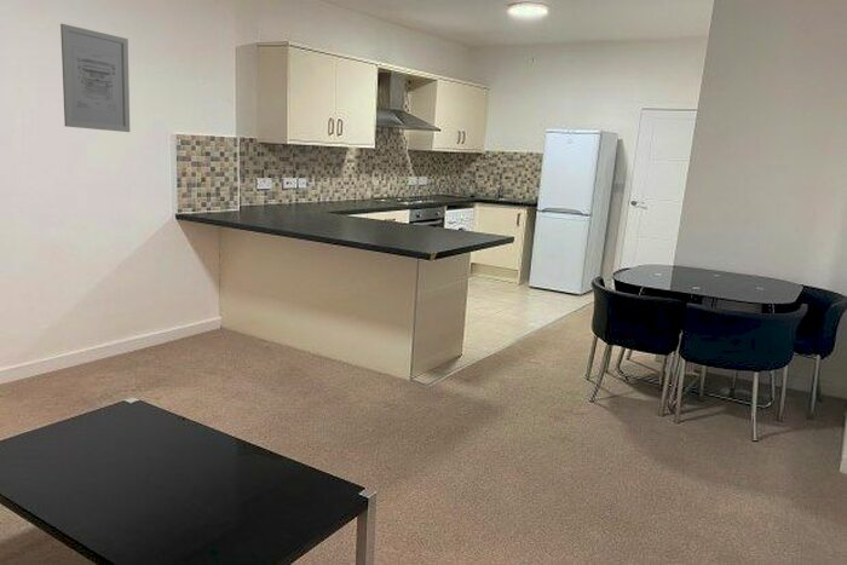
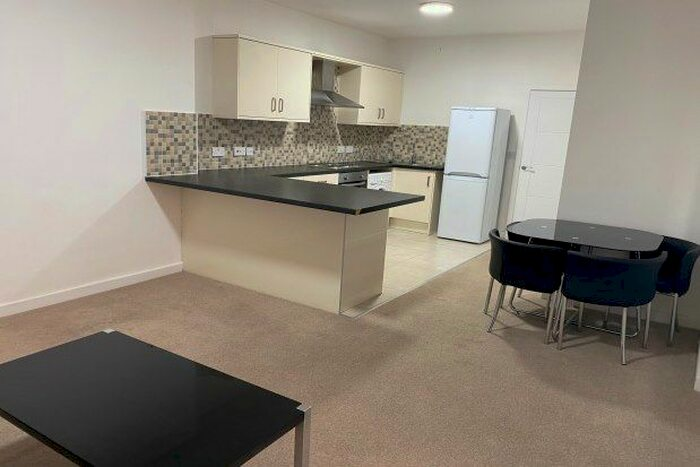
- wall art [59,23,131,133]
